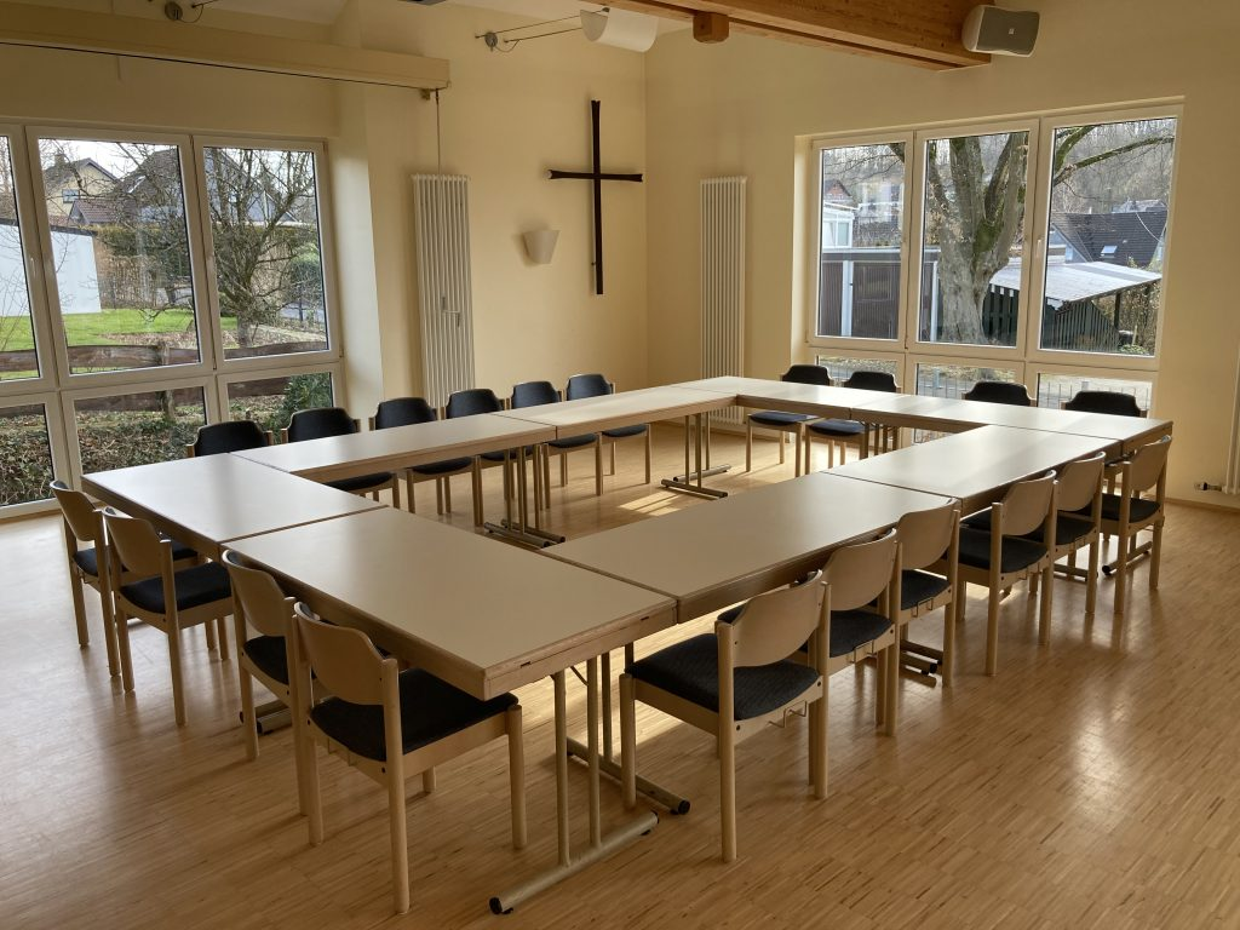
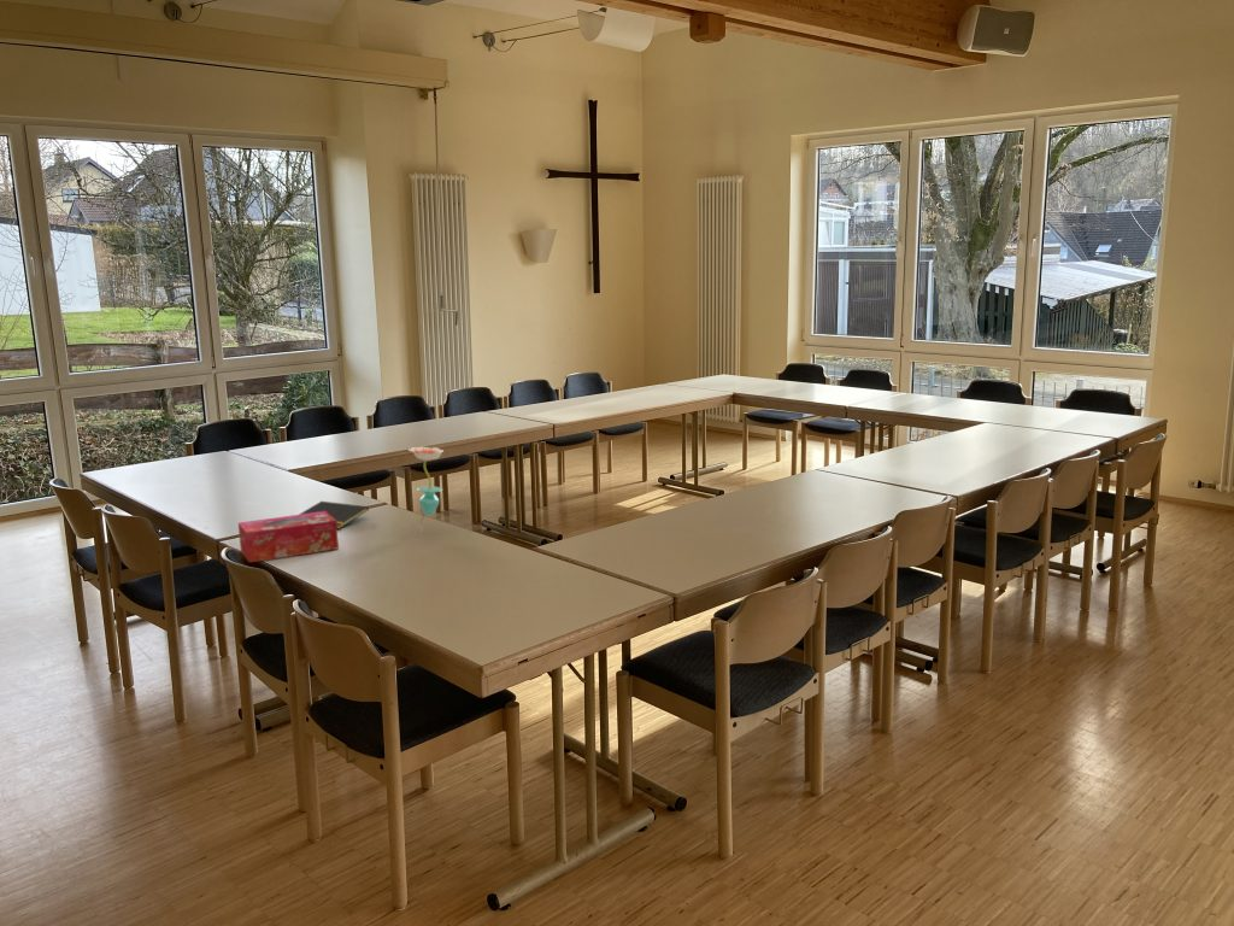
+ flower [407,445,445,523]
+ tissue box [237,511,340,563]
+ notepad [298,500,370,529]
